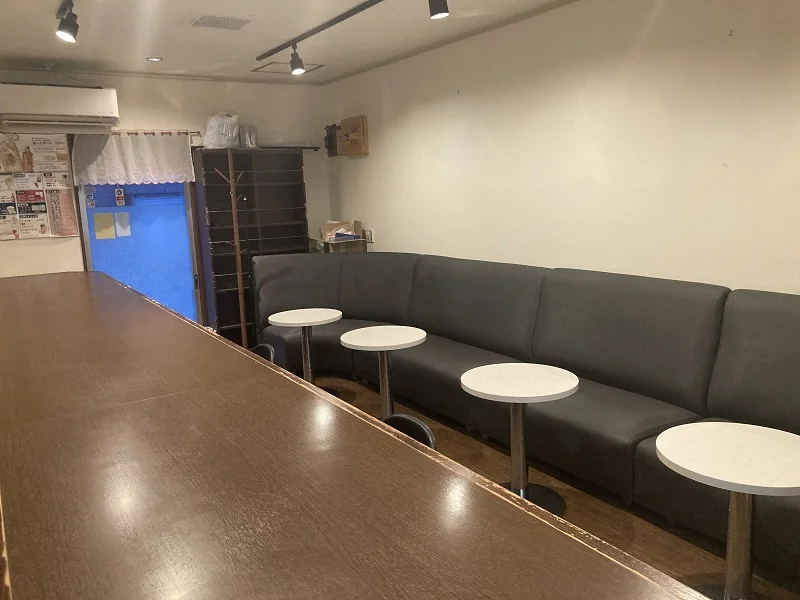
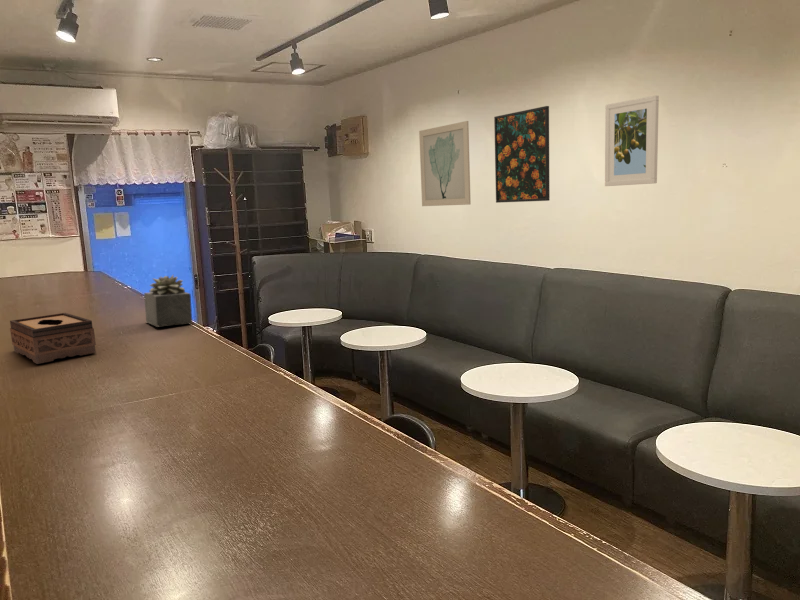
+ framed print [604,95,660,187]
+ tissue box [9,312,97,365]
+ wall art [418,120,472,207]
+ succulent plant [143,274,193,328]
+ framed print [493,105,551,204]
